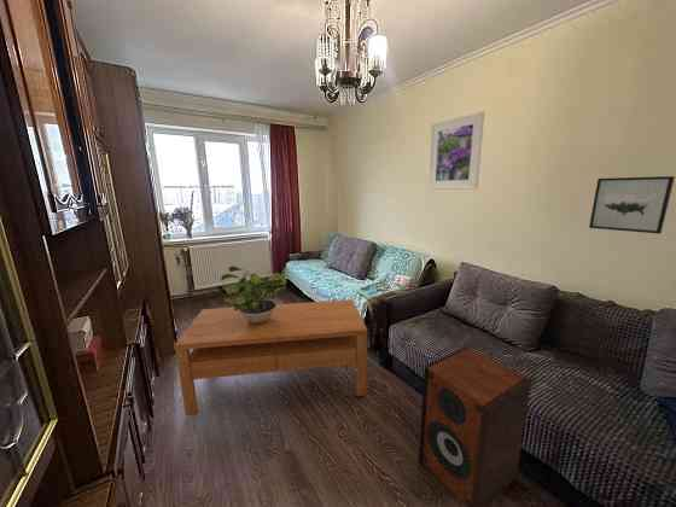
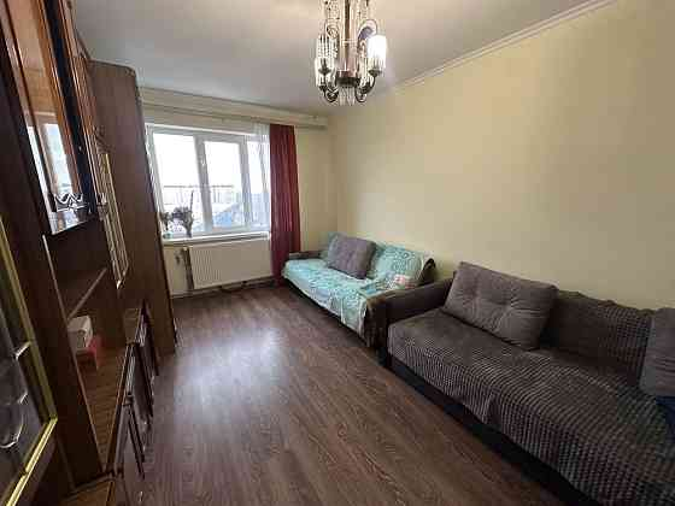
- coffee table [173,298,368,416]
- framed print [427,111,485,191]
- potted plant [220,264,287,324]
- speaker [418,345,532,507]
- wall art [588,175,676,235]
